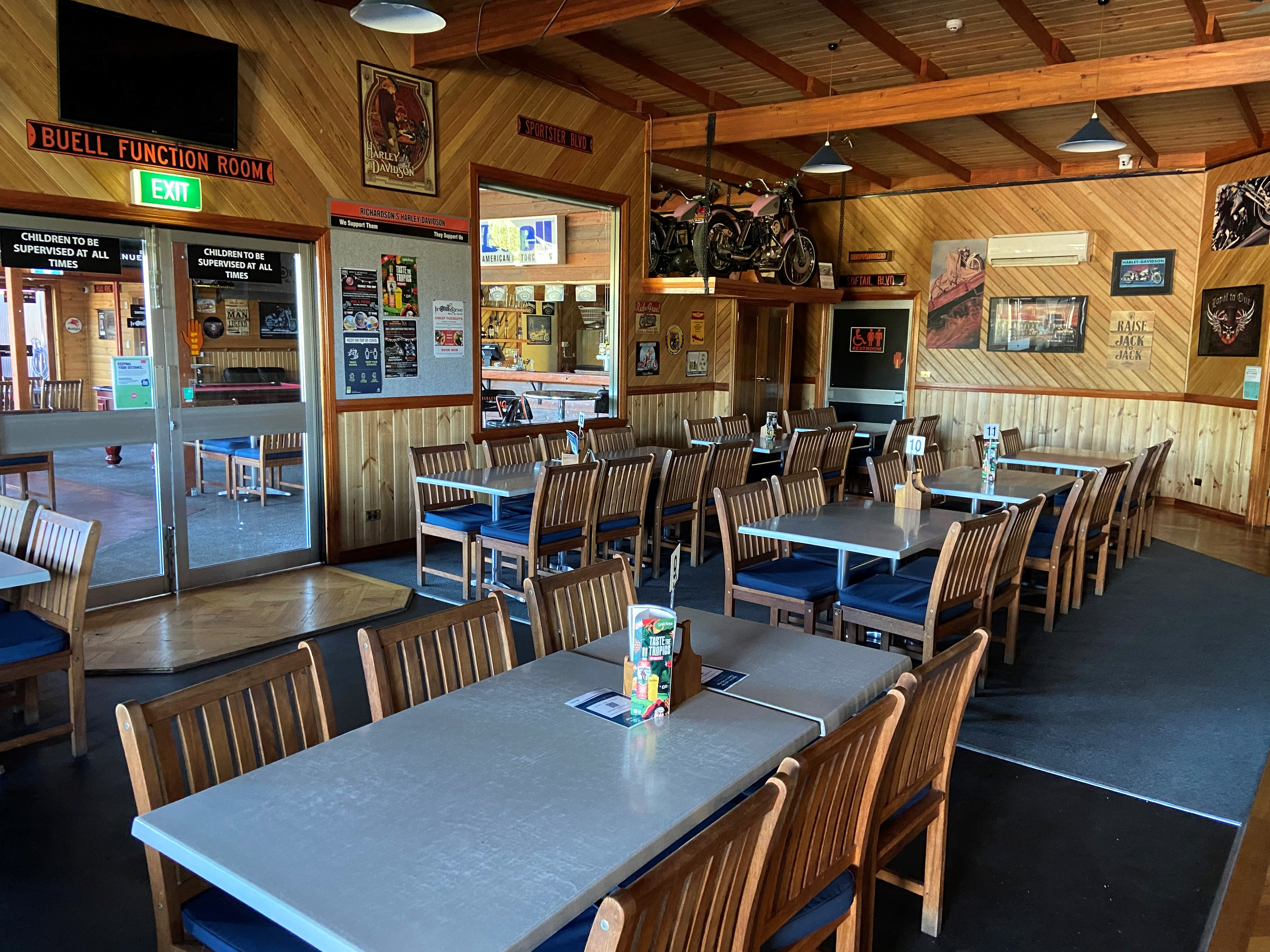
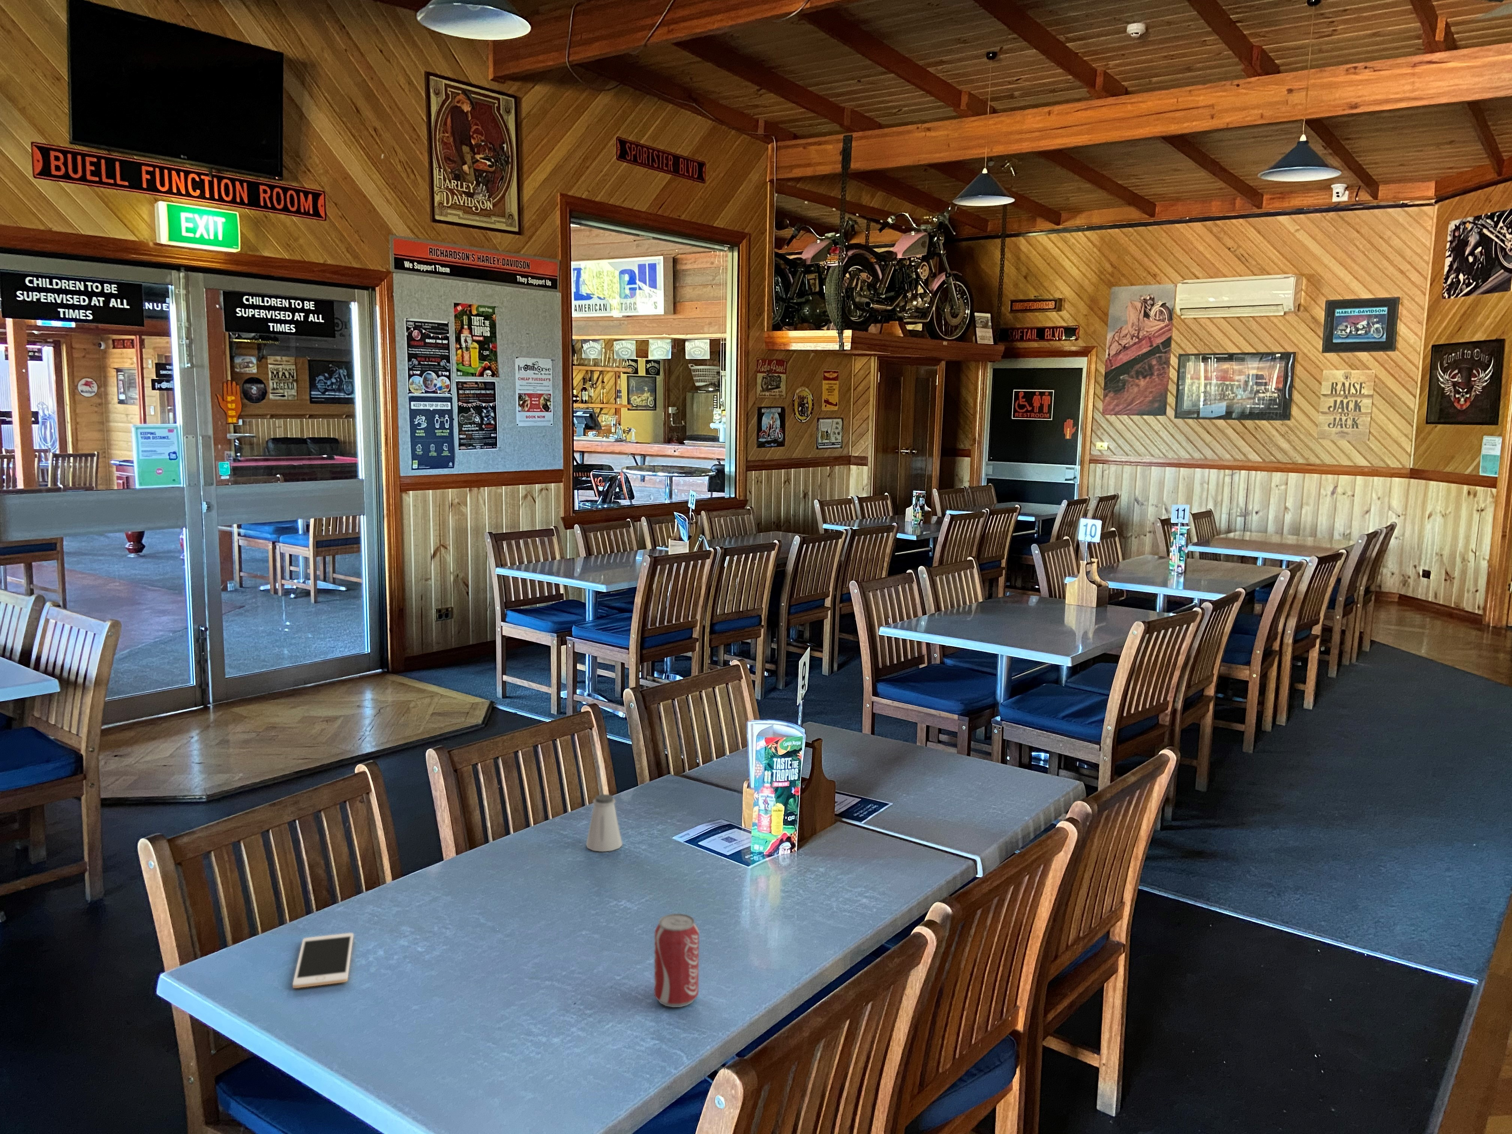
+ saltshaker [586,793,623,852]
+ cell phone [292,933,354,989]
+ beverage can [654,914,699,1008]
